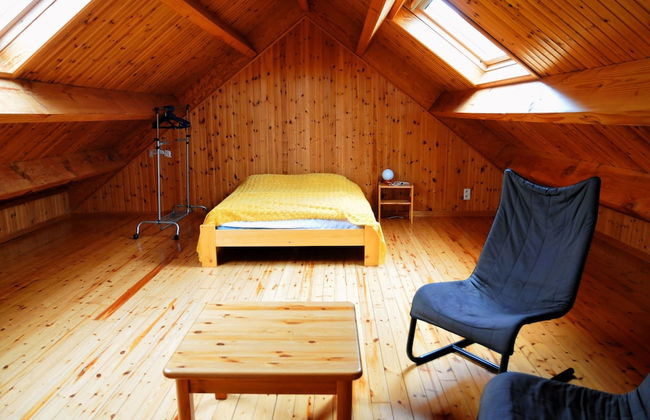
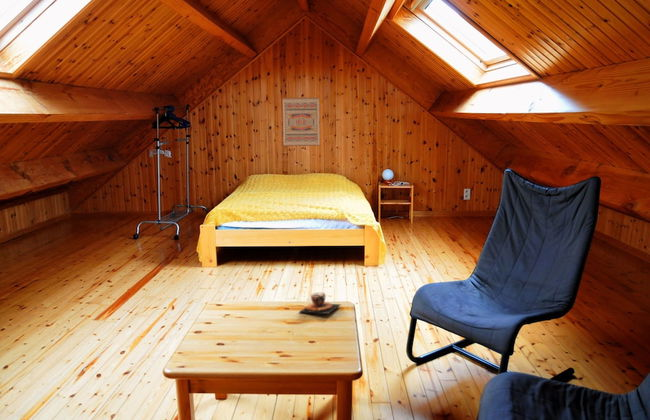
+ wall art [282,96,321,147]
+ teacup [298,292,343,315]
